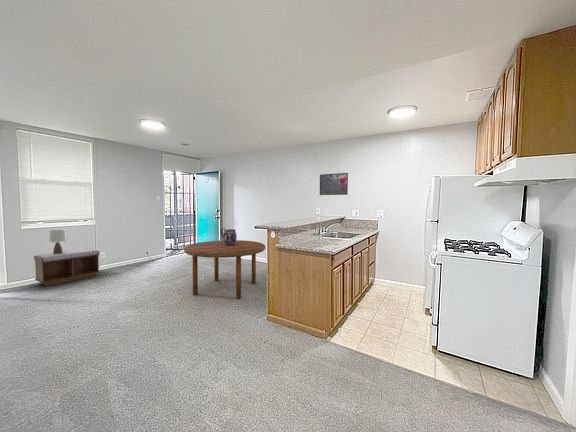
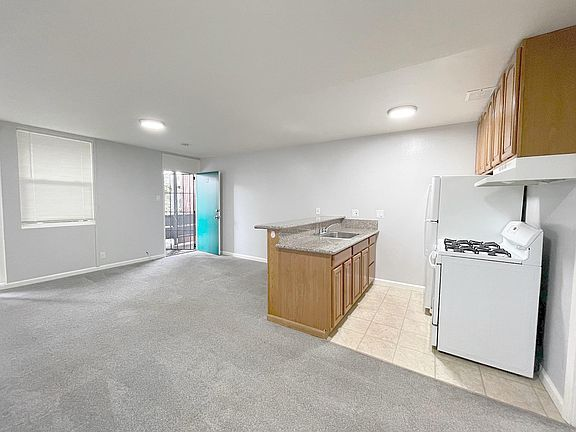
- pitcher [220,227,238,245]
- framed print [319,172,349,196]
- dining table [183,239,266,300]
- lamp [49,229,66,254]
- bench [33,248,100,287]
